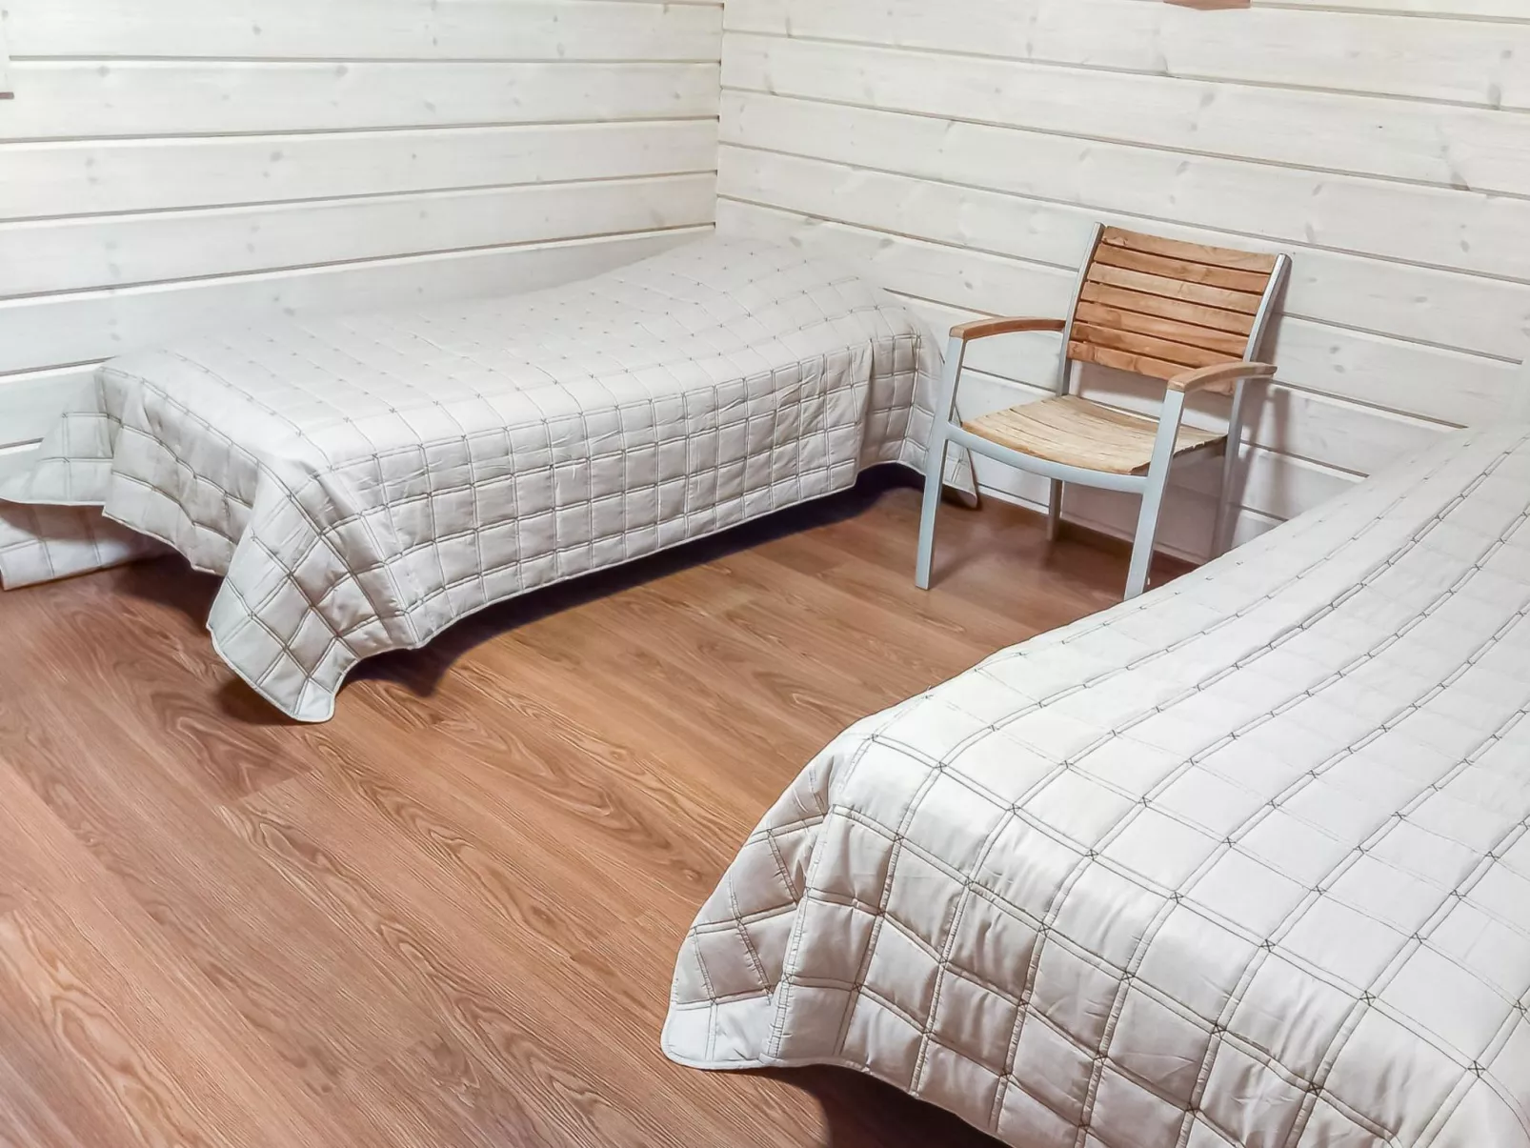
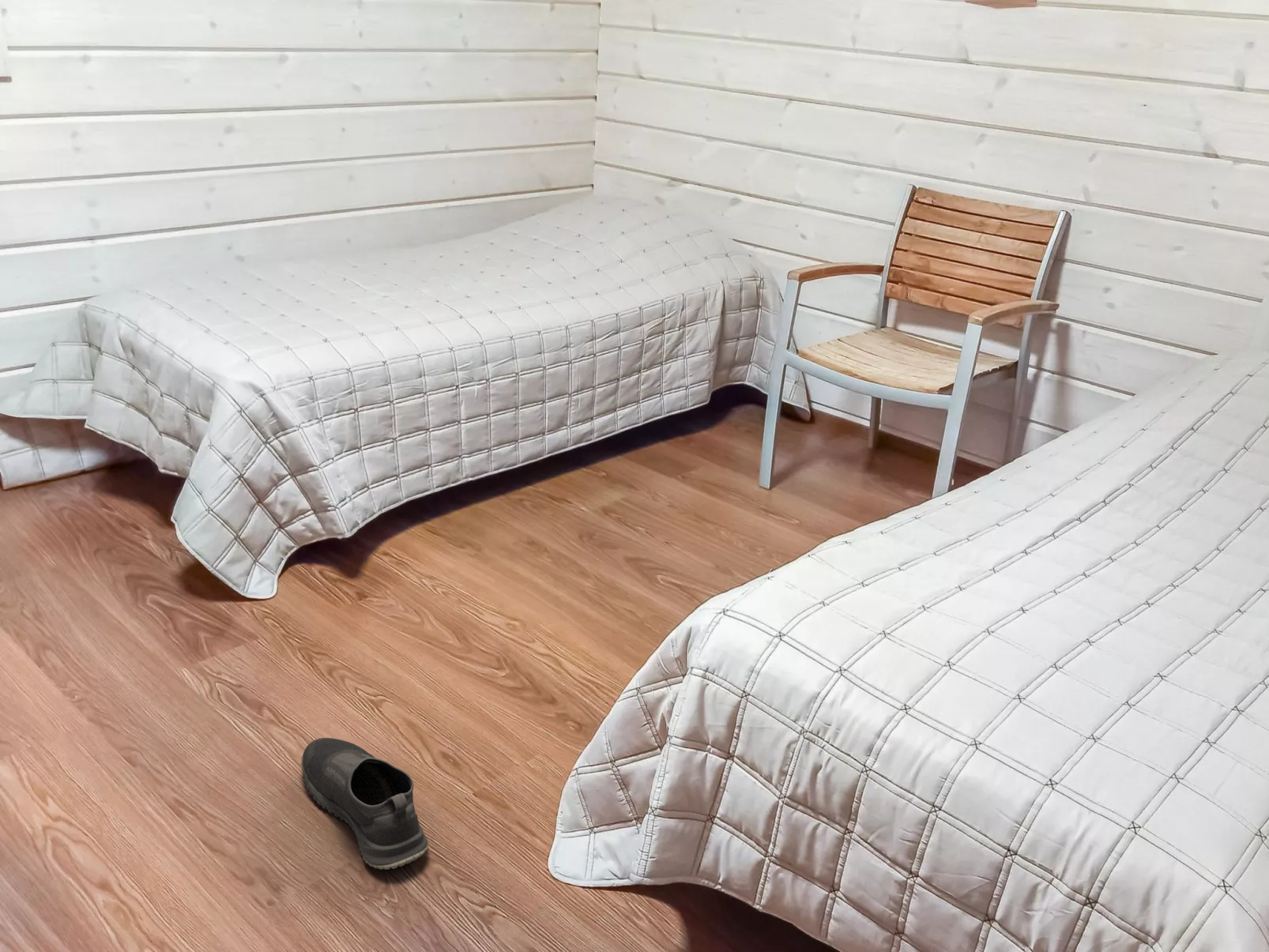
+ shoe [300,737,429,870]
